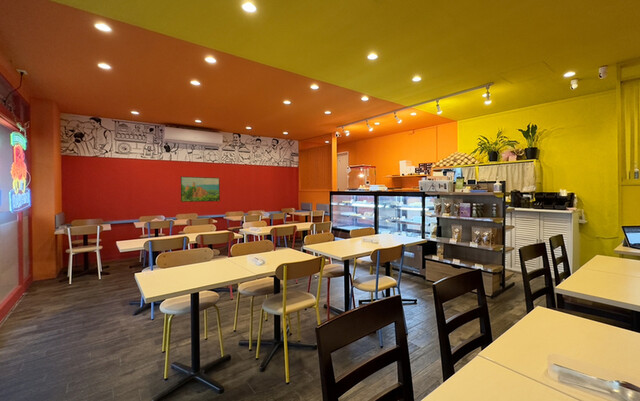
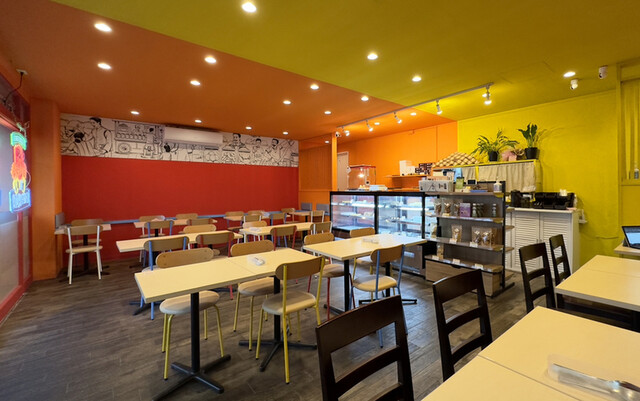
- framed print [180,176,221,203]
